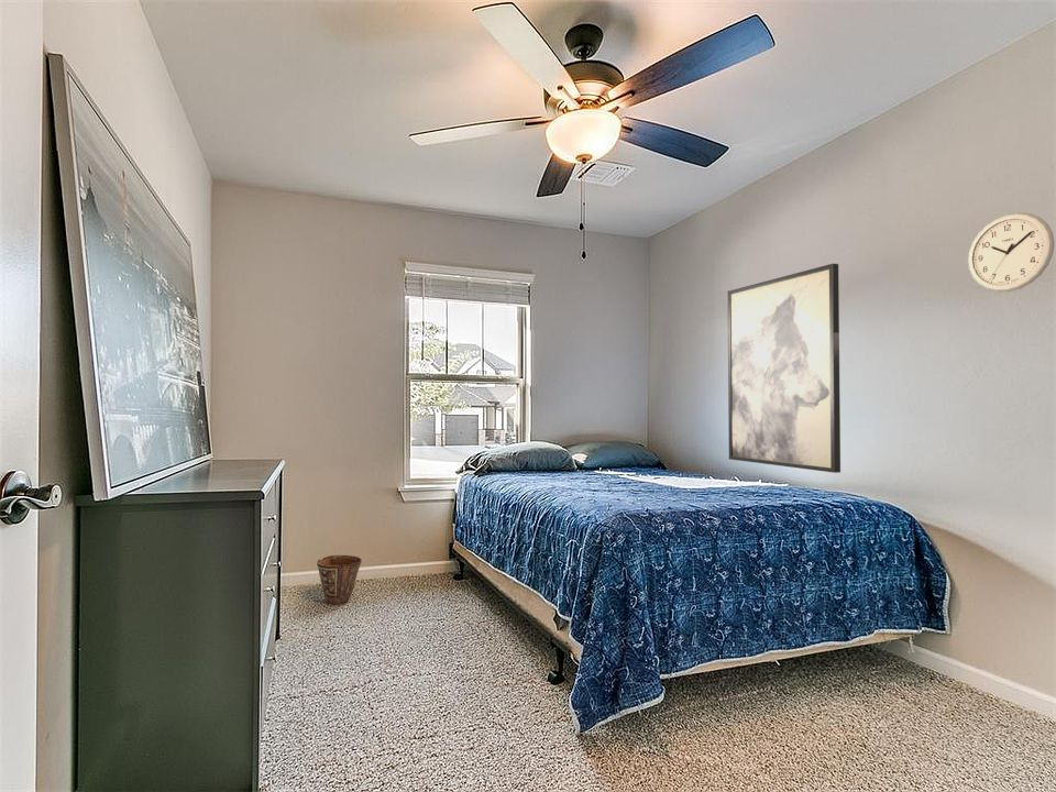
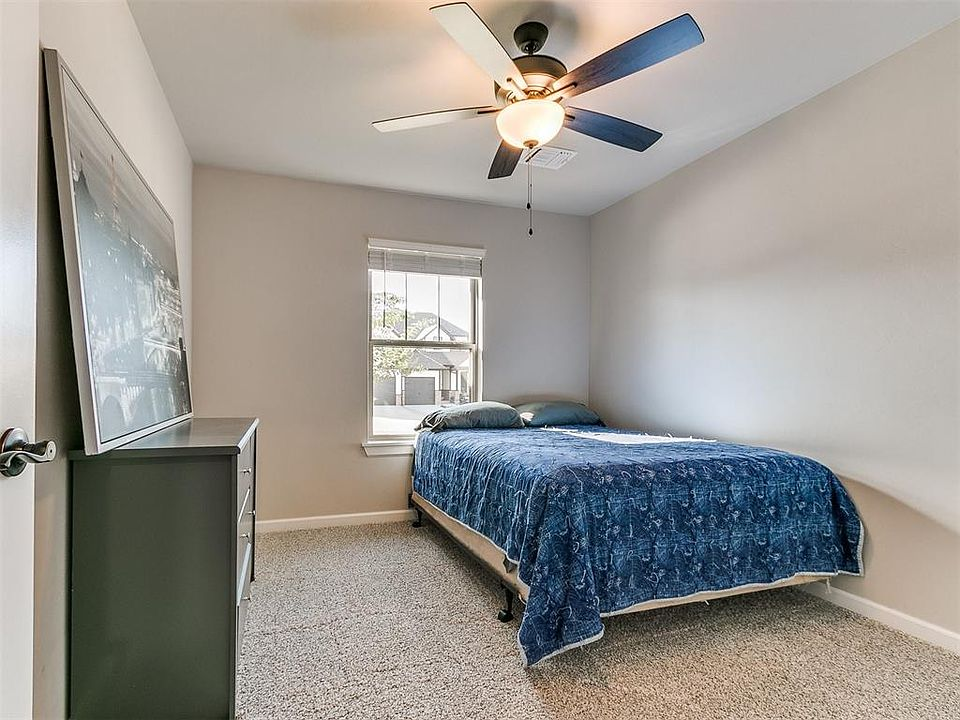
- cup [316,554,363,605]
- wall art [727,263,842,474]
- wall clock [967,211,1055,294]
